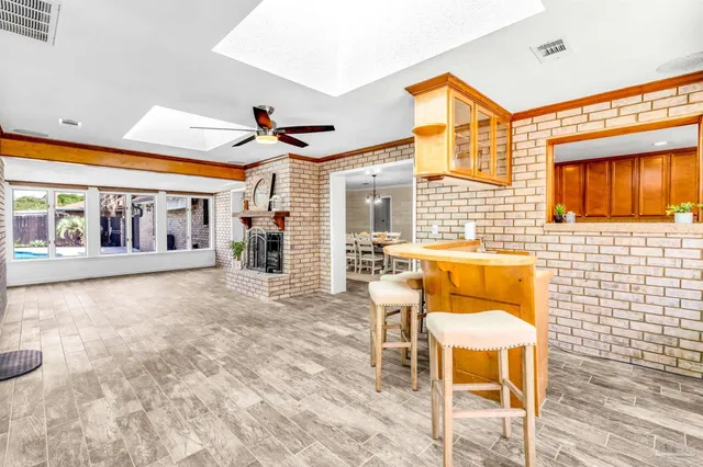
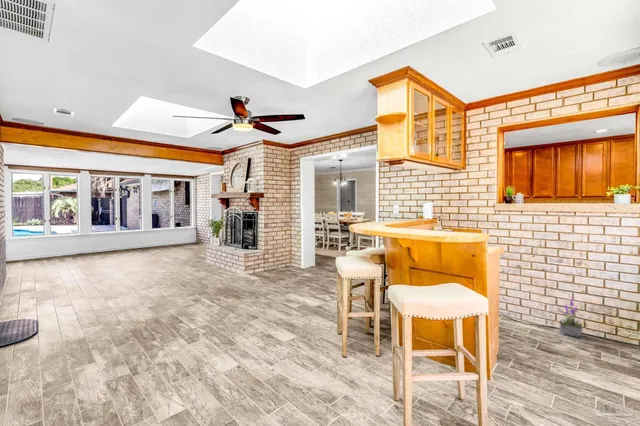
+ potted plant [559,296,583,339]
